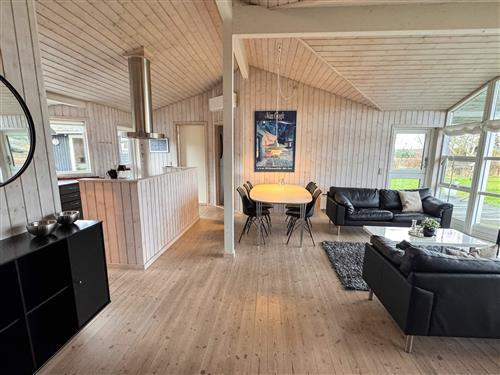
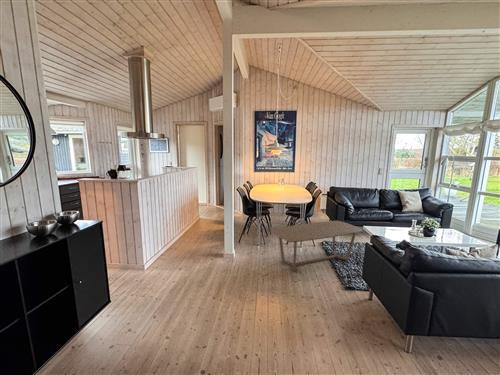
+ coffee table [270,220,364,273]
